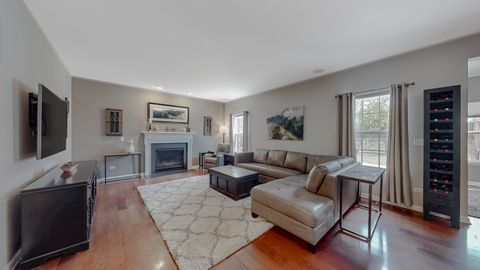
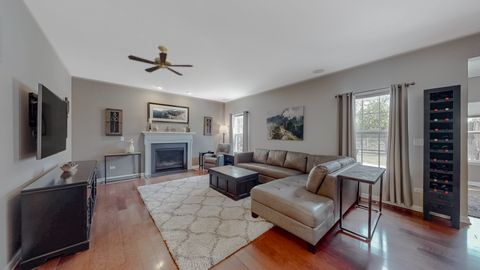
+ ceiling fan [127,45,194,77]
